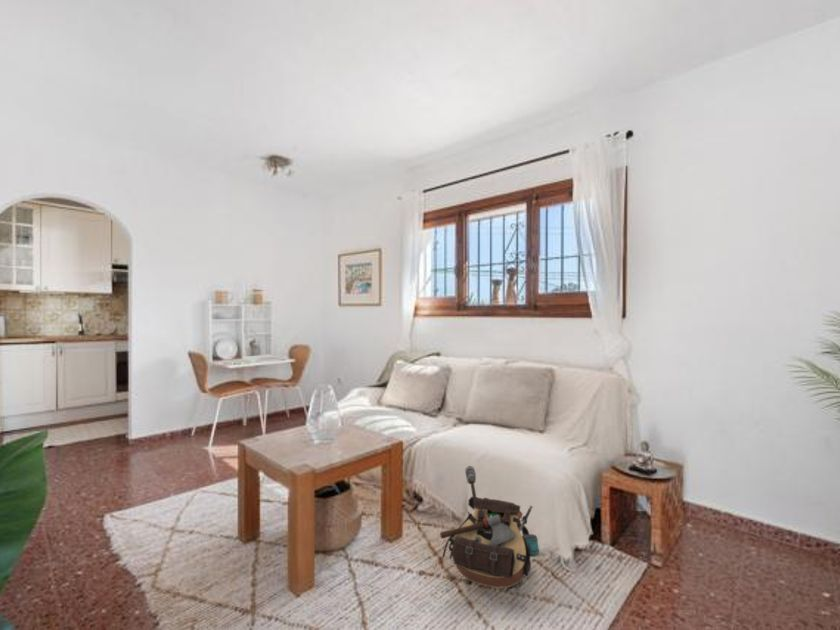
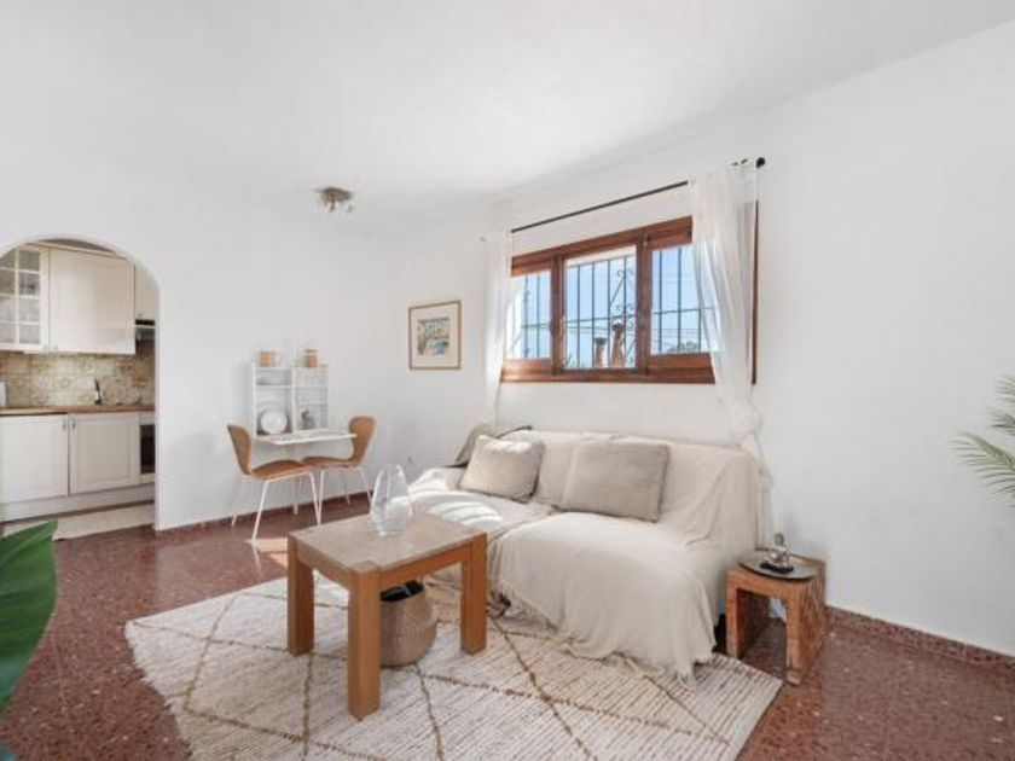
- backpack [439,465,540,592]
